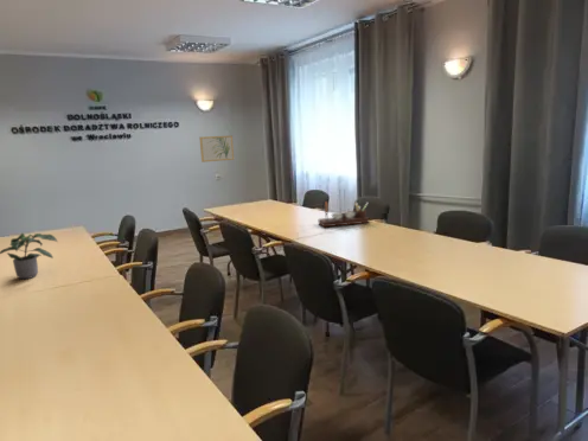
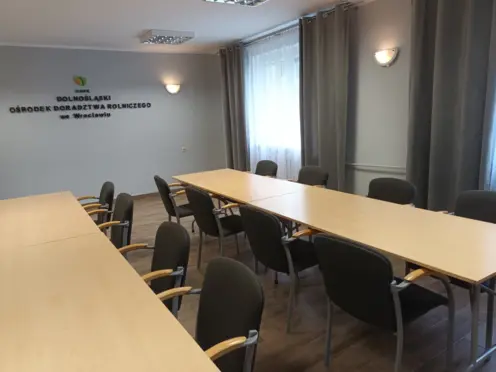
- desk organizer [318,200,370,228]
- potted plant [0,232,59,280]
- wall art [198,134,235,164]
